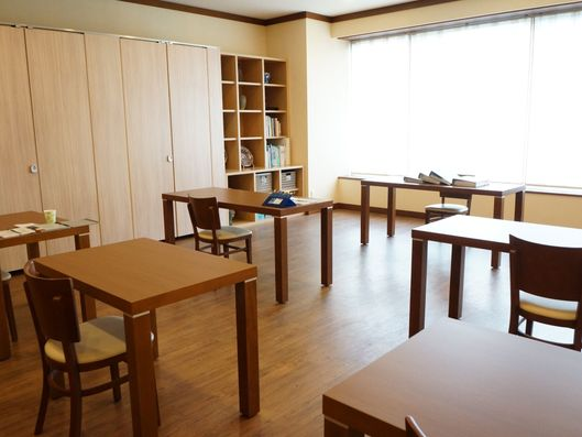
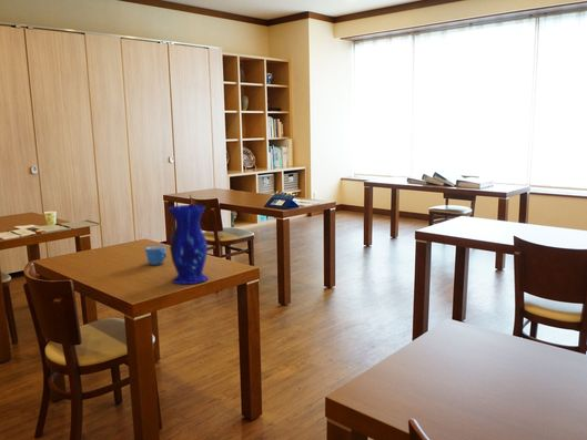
+ mug [144,245,168,266]
+ vase [168,204,210,285]
